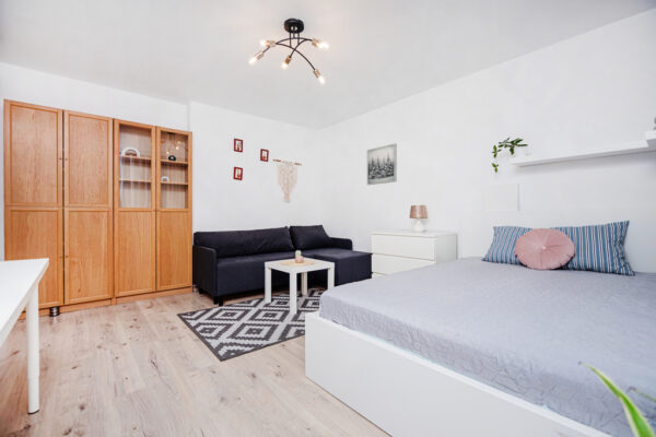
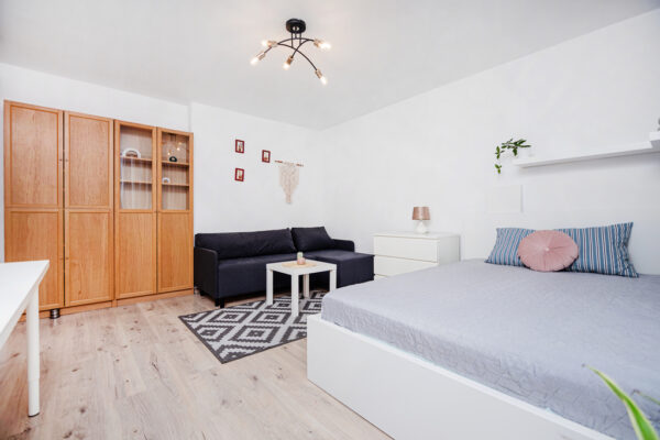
- wall art [366,142,398,186]
